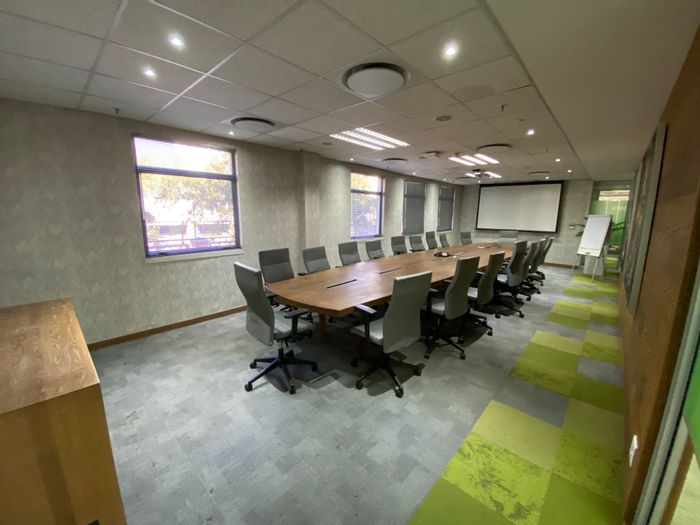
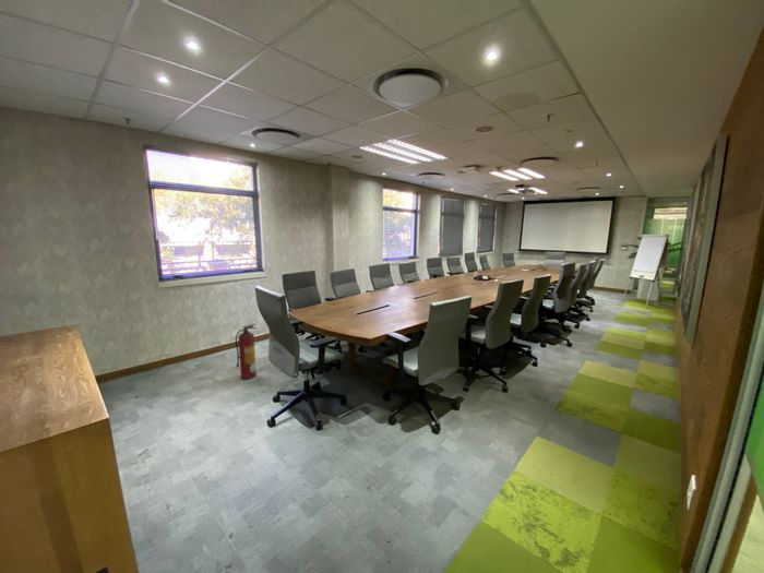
+ fire extinguisher [235,322,258,380]
